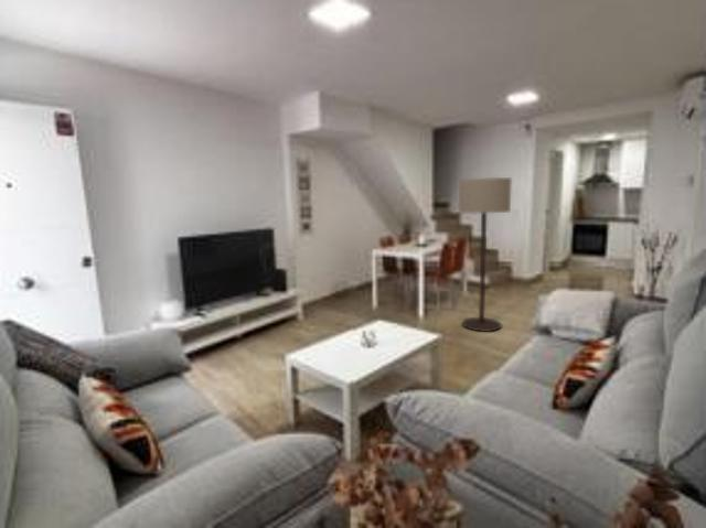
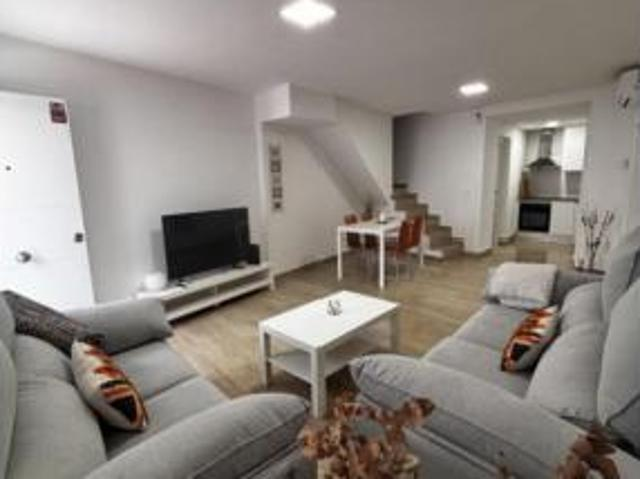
- floor lamp [458,176,513,333]
